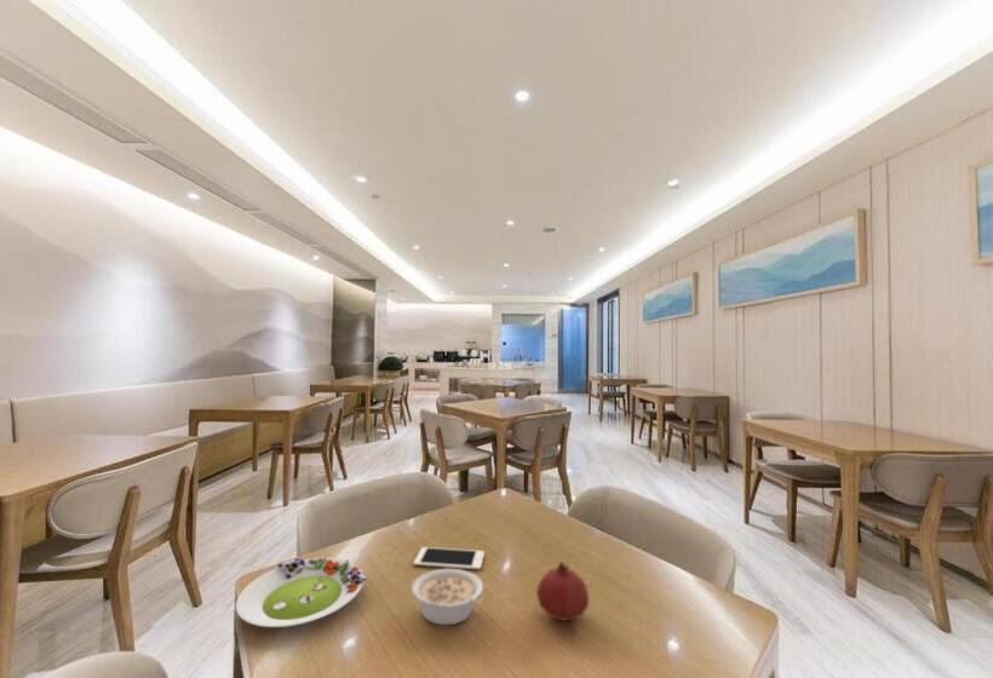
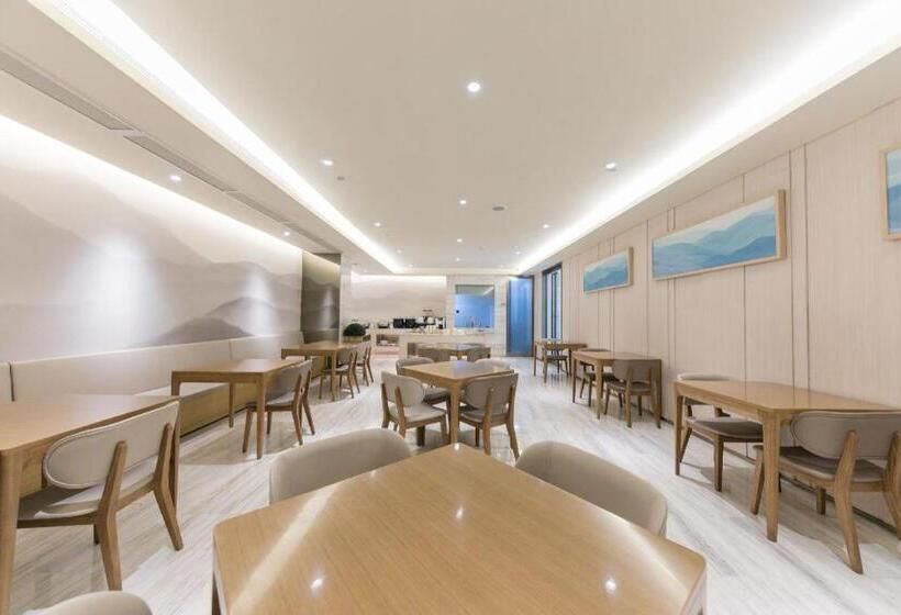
- fruit [535,559,590,622]
- salad plate [235,557,368,628]
- legume [411,568,486,626]
- cell phone [413,546,486,571]
